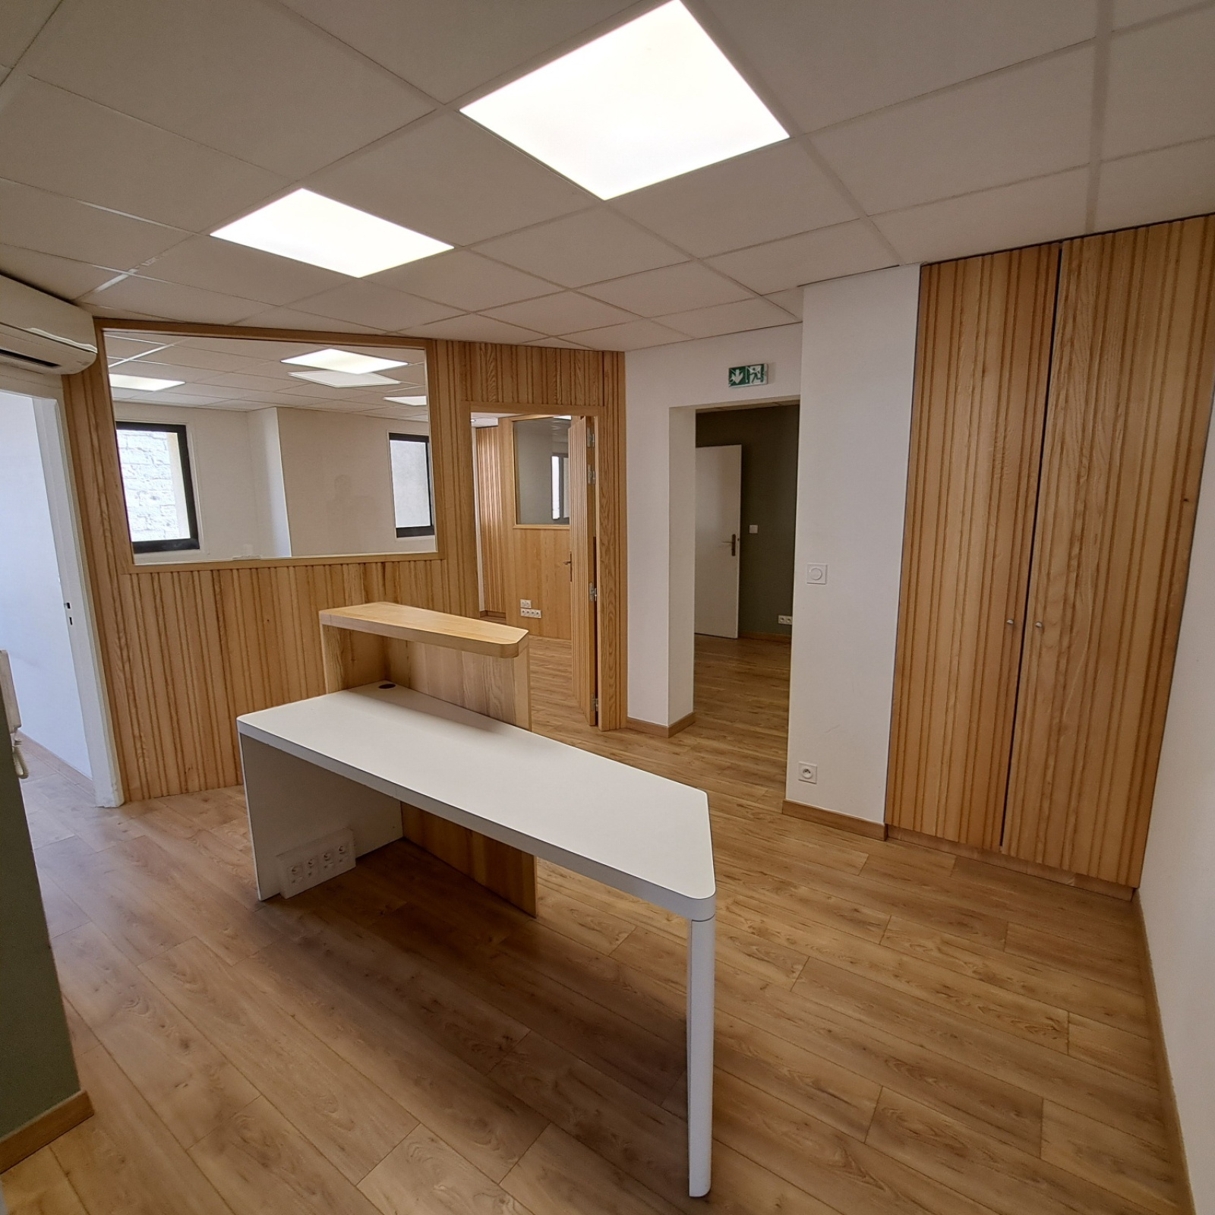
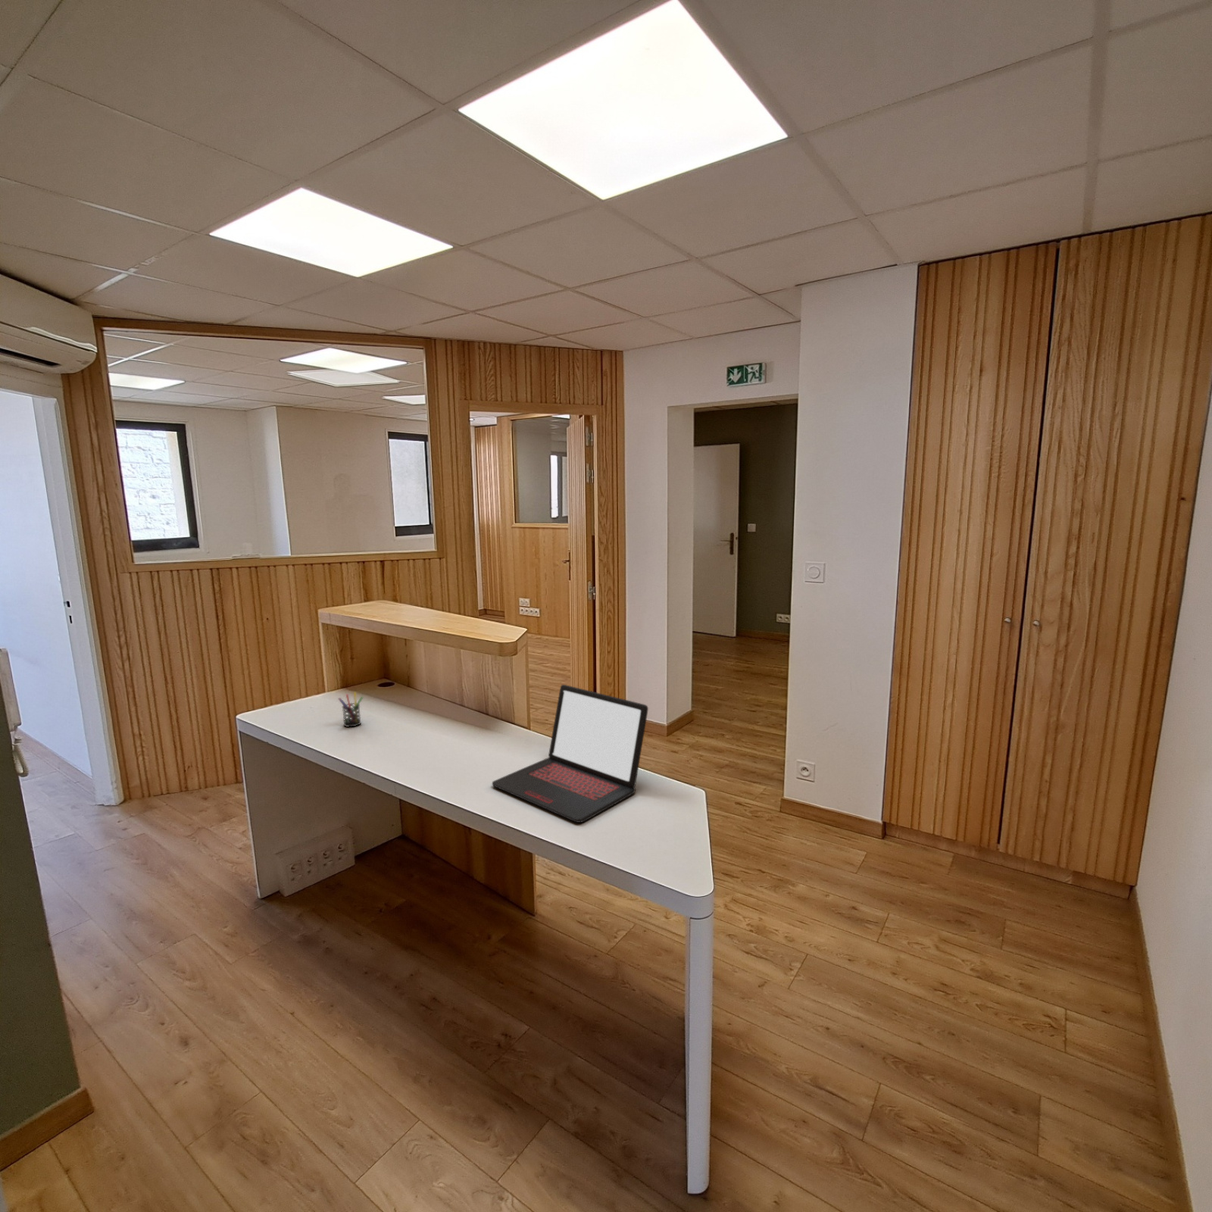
+ laptop [492,684,649,824]
+ pen holder [337,691,364,728]
